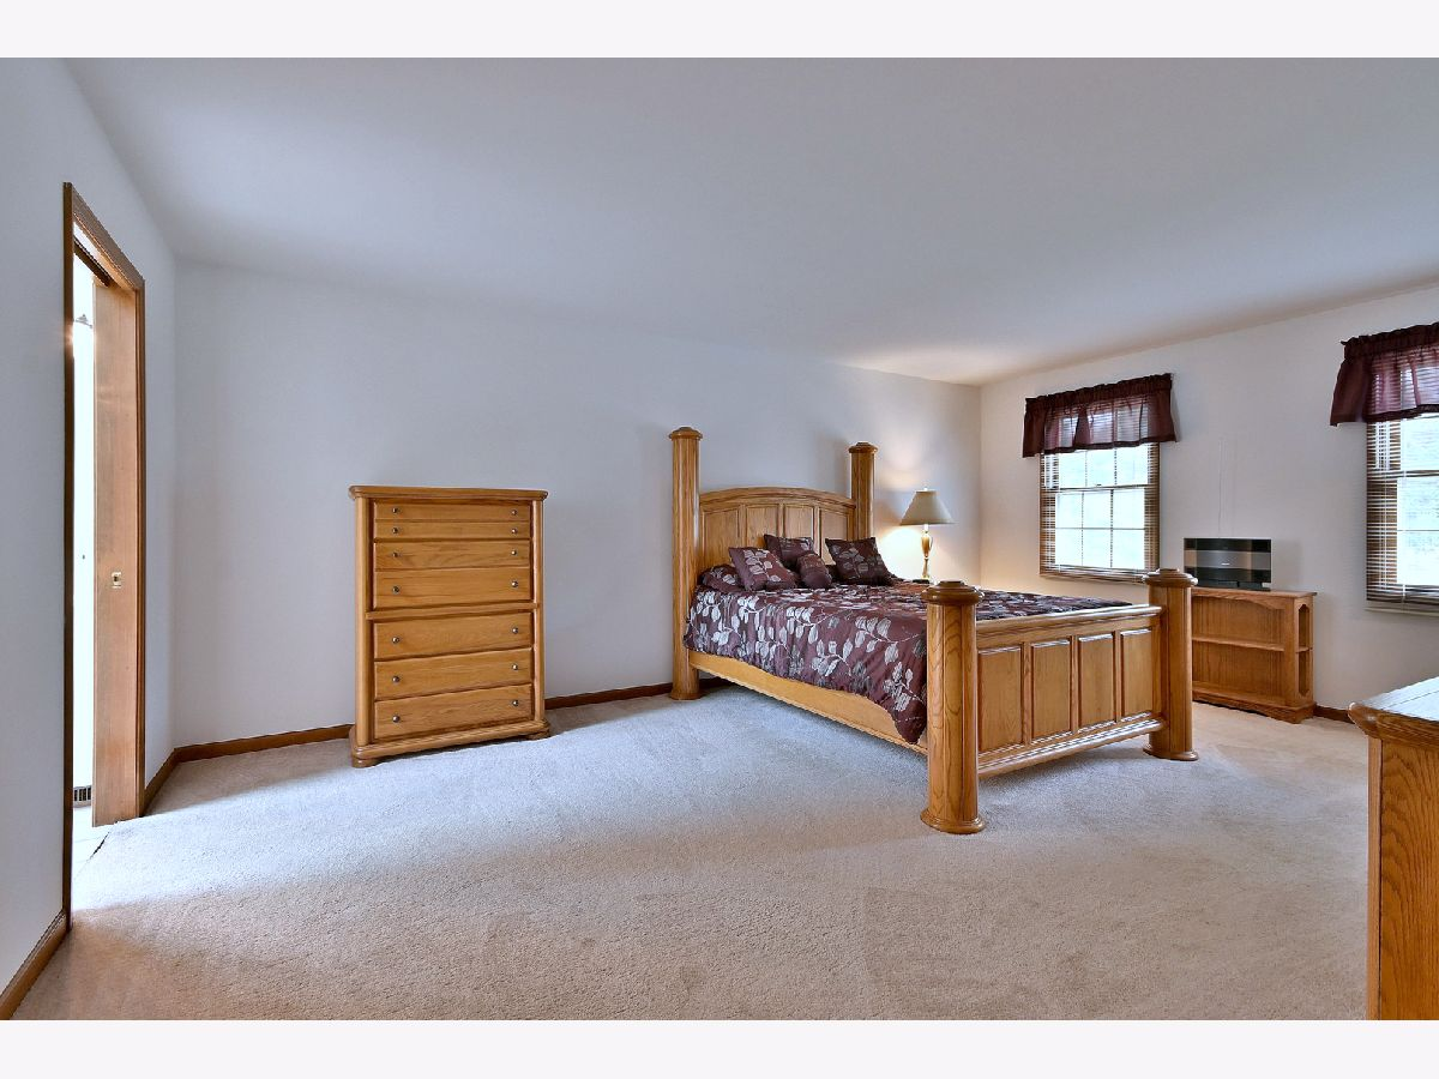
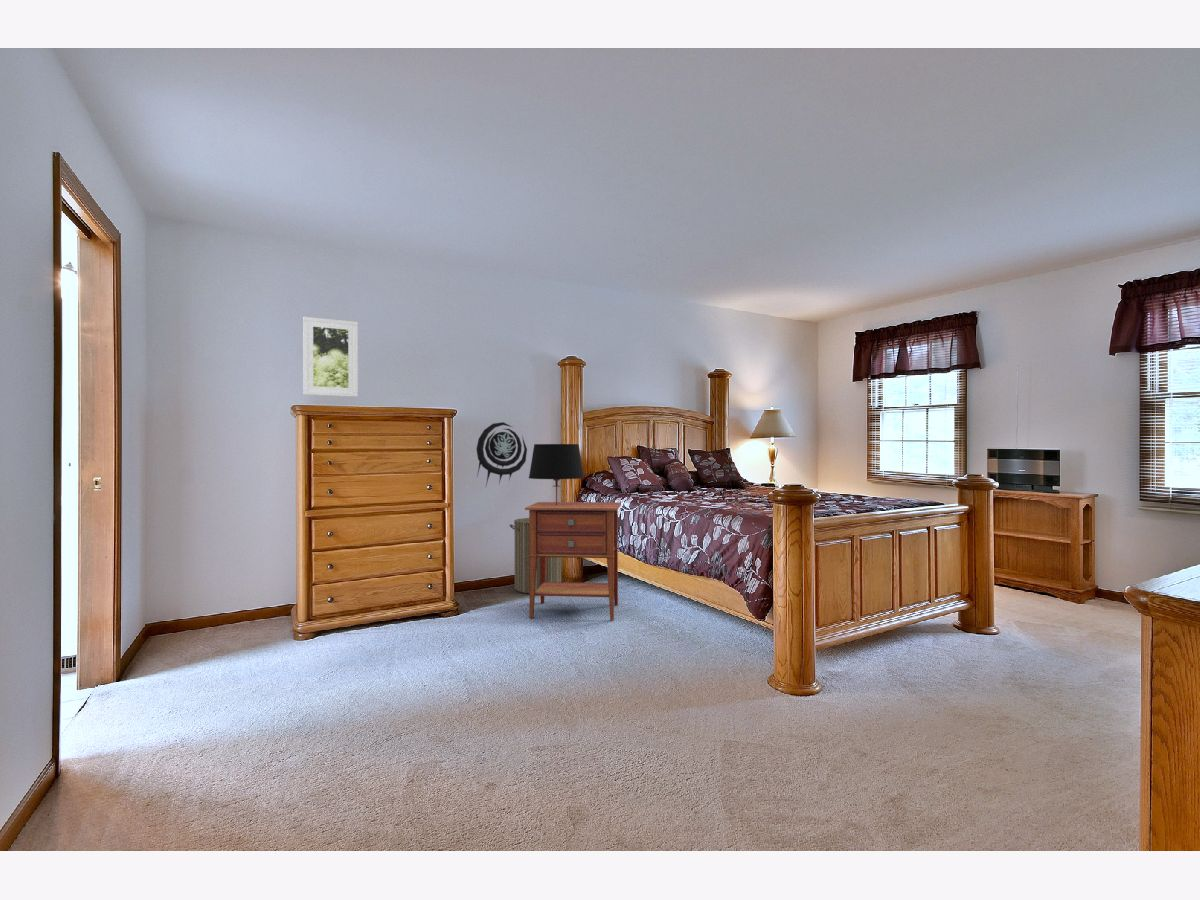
+ nightstand [524,501,622,621]
+ laundry hamper [509,517,562,594]
+ wall ornament [475,421,528,487]
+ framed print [302,316,359,398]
+ table lamp [528,443,585,505]
